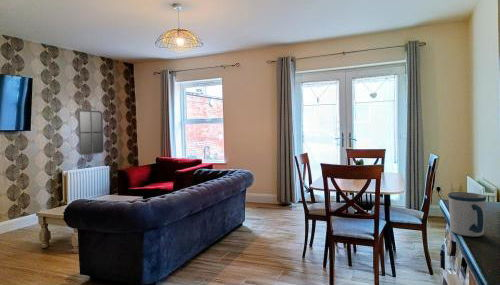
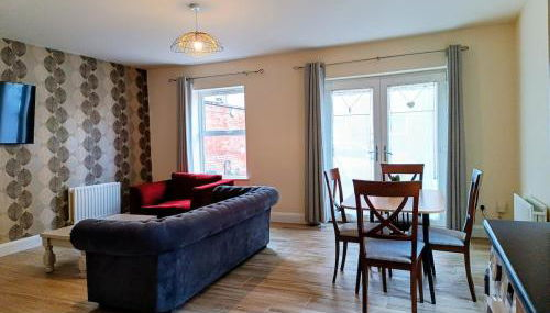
- mug [447,191,487,238]
- home mirror [77,109,105,156]
